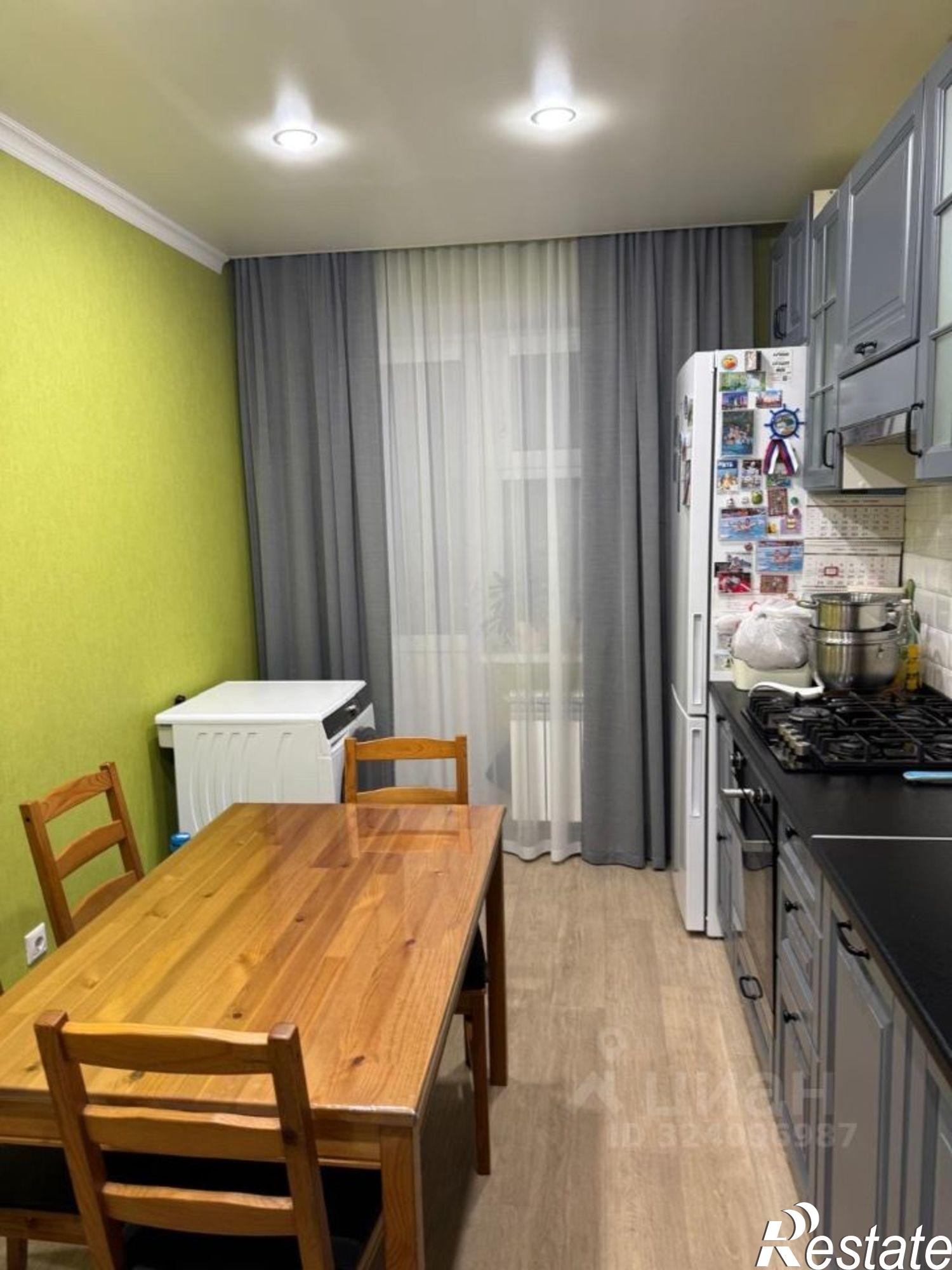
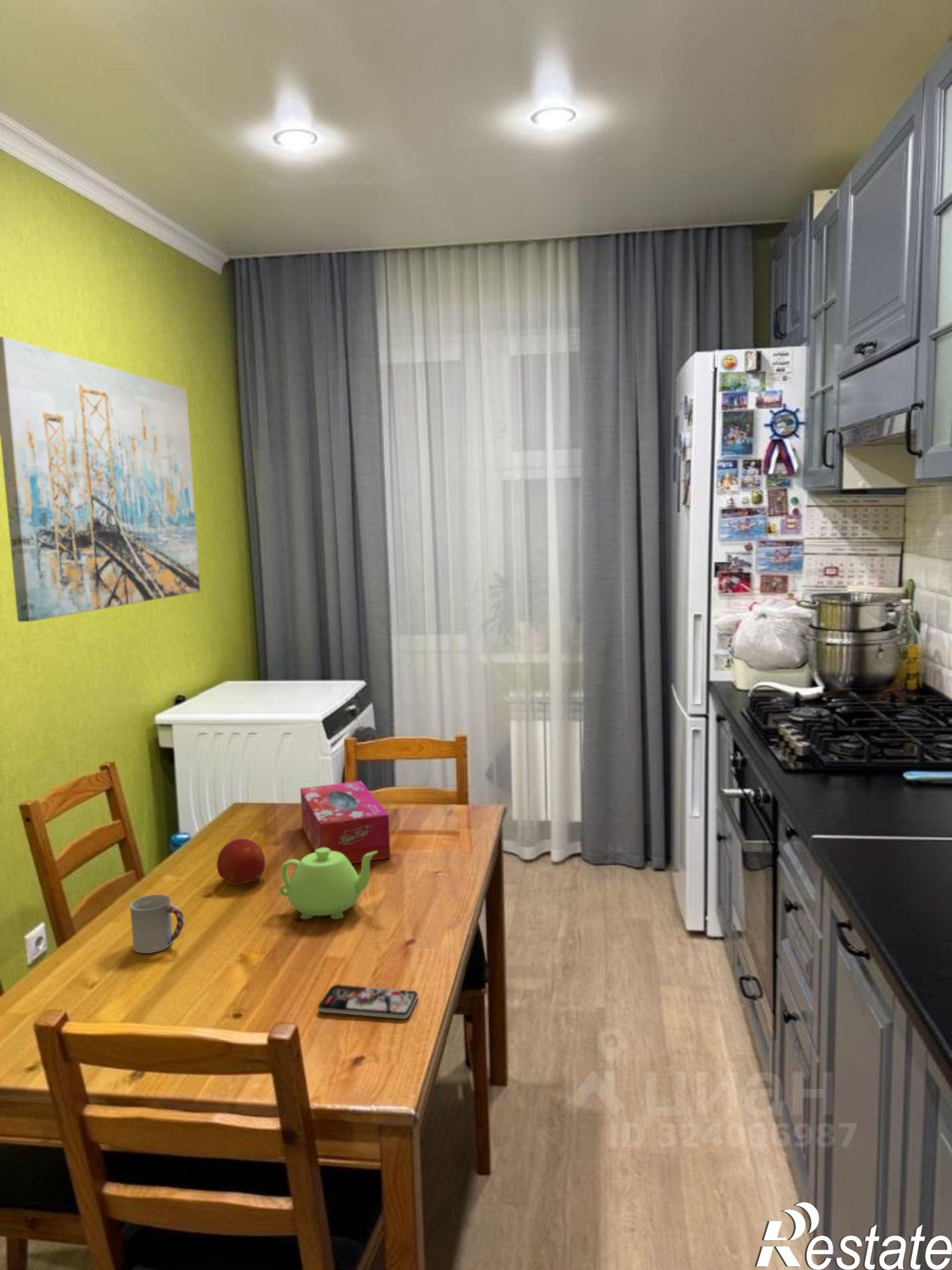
+ tissue box [300,780,391,864]
+ teapot [279,848,377,920]
+ wall art [0,336,201,622]
+ smartphone [317,982,419,1020]
+ fruit [216,838,266,886]
+ cup [129,894,185,954]
